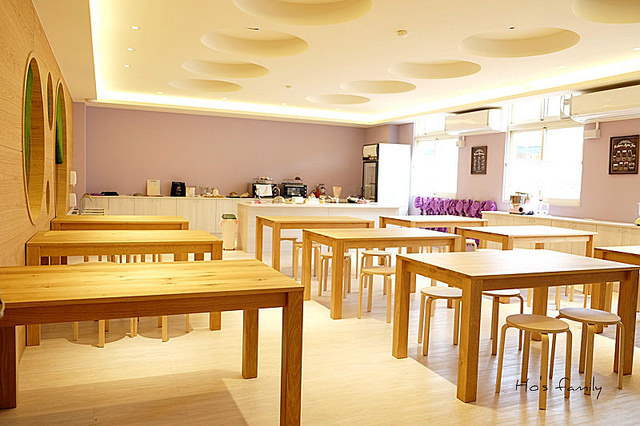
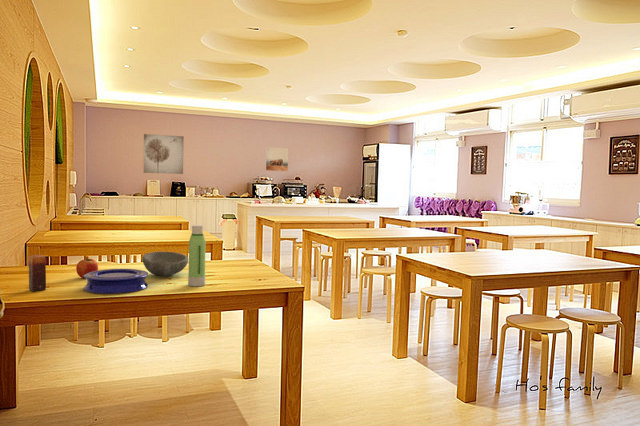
+ water bottle [187,224,207,287]
+ wall art [143,133,185,175]
+ apple [75,256,99,279]
+ candle [28,254,47,293]
+ plate [83,268,149,295]
+ bowl [142,251,189,277]
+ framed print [264,146,289,172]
